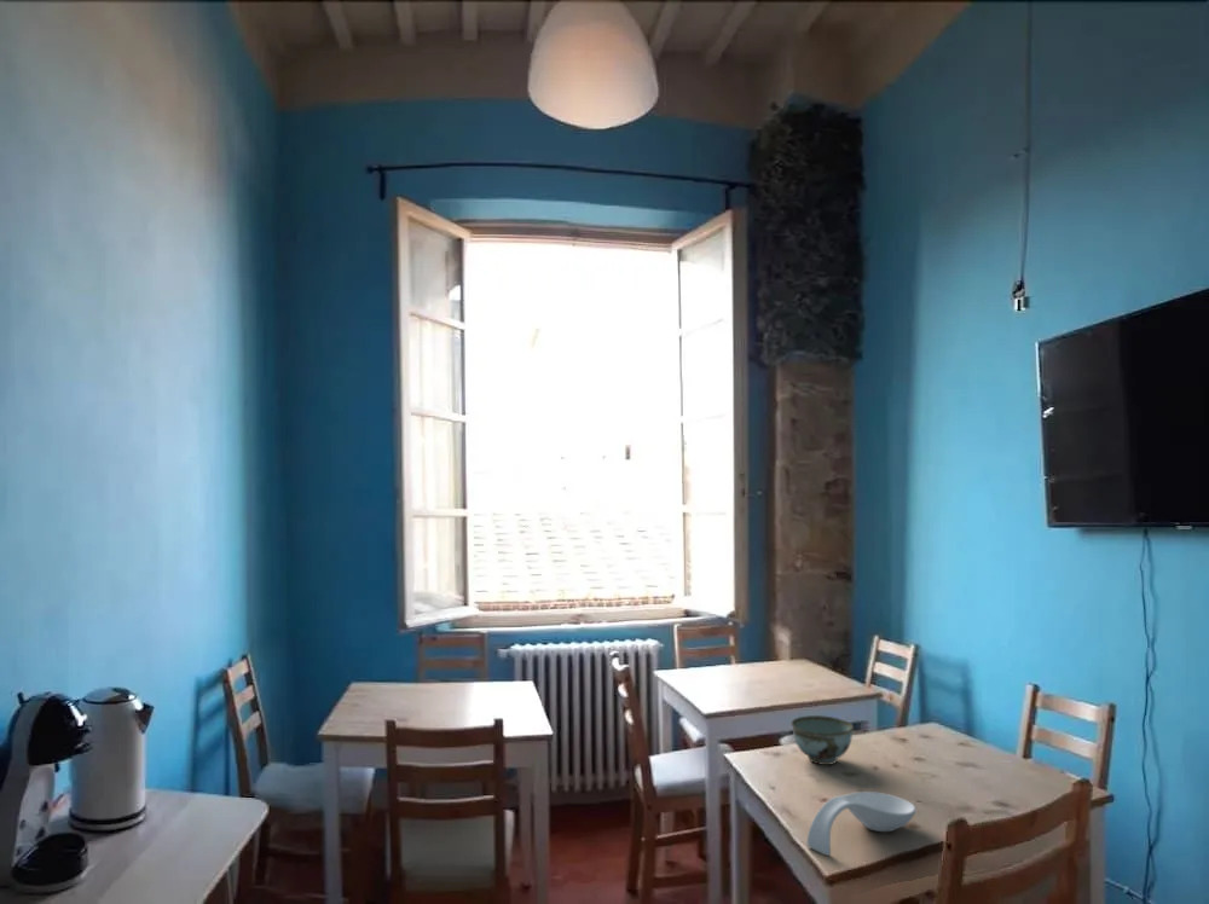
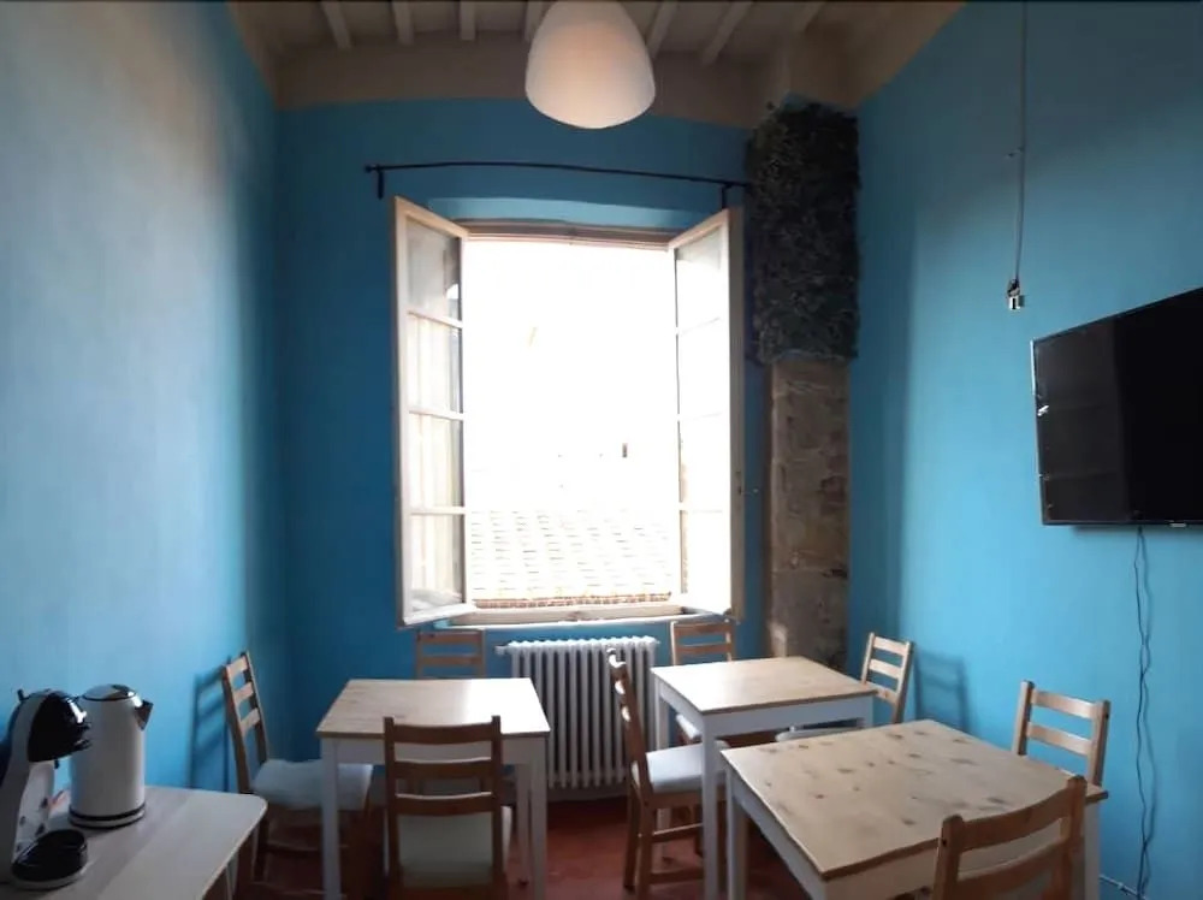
- bowl [789,714,855,766]
- spoon rest [805,790,918,857]
